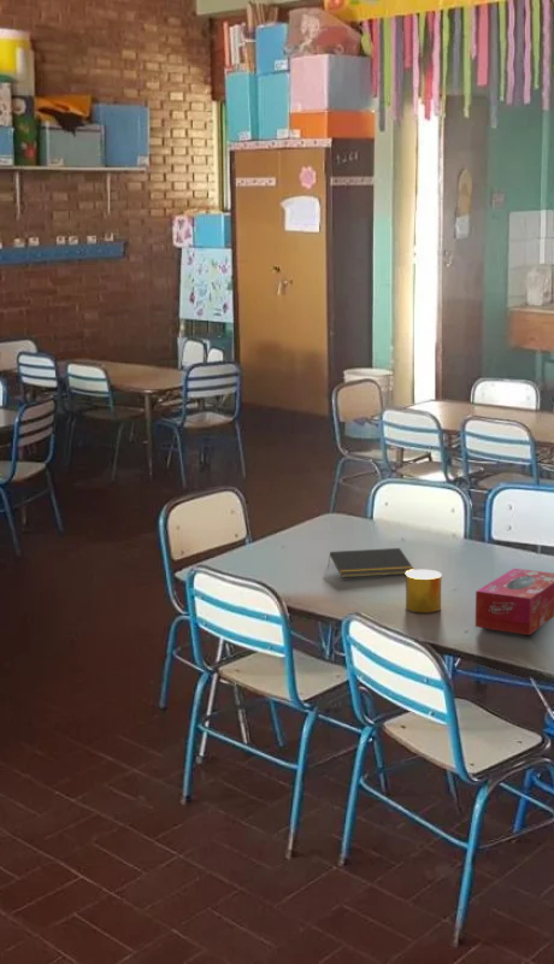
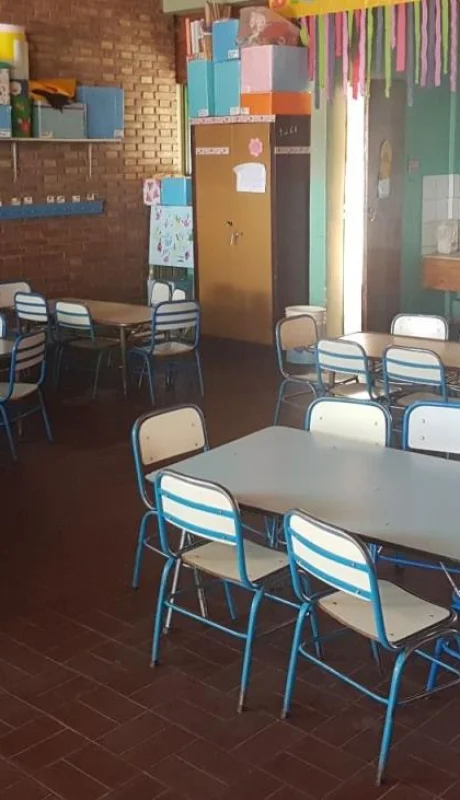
- cup [405,569,442,613]
- notepad [326,547,416,580]
- tissue box [475,568,554,636]
